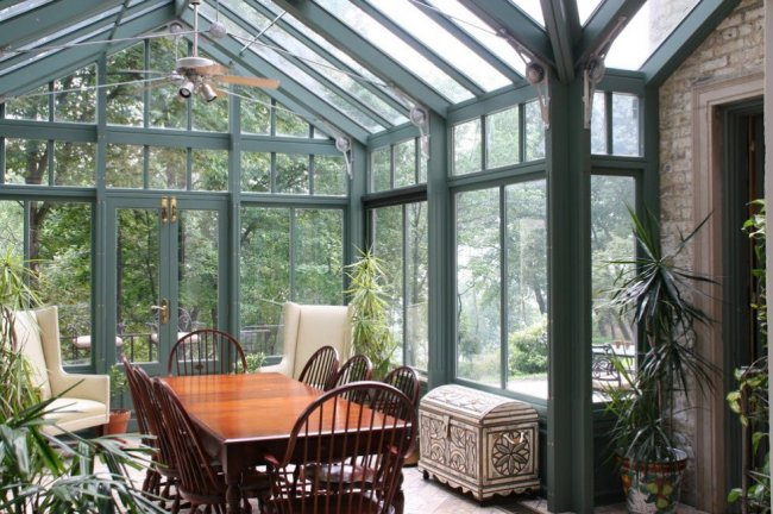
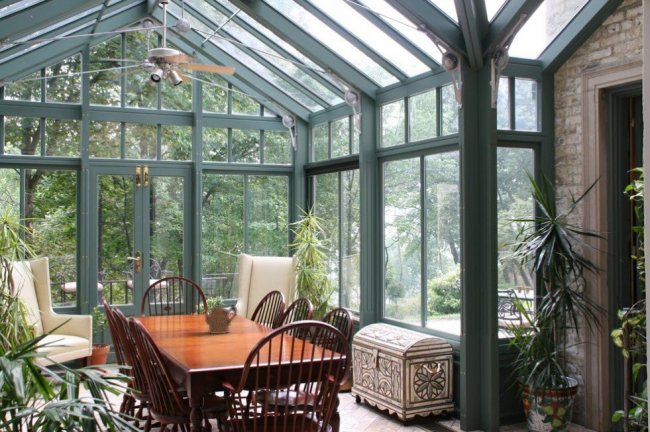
+ coffeepot [201,301,238,335]
